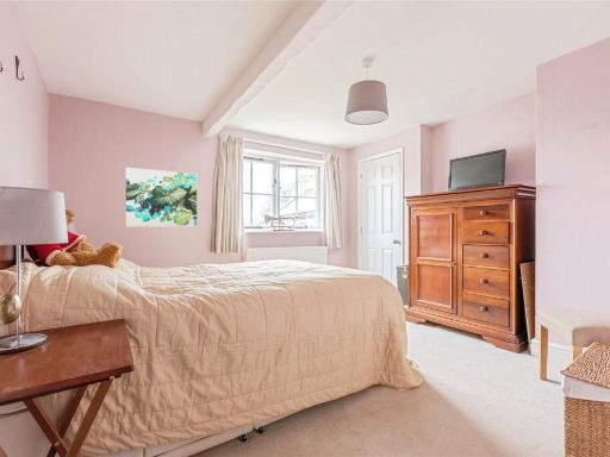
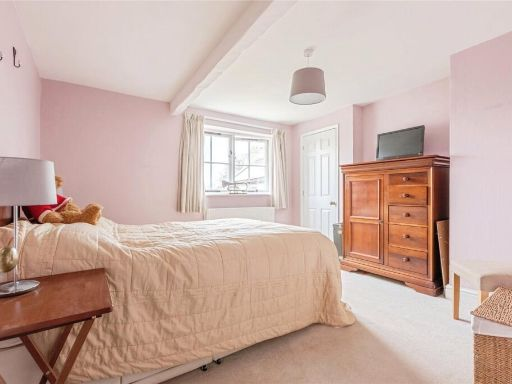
- wall art [125,167,198,228]
